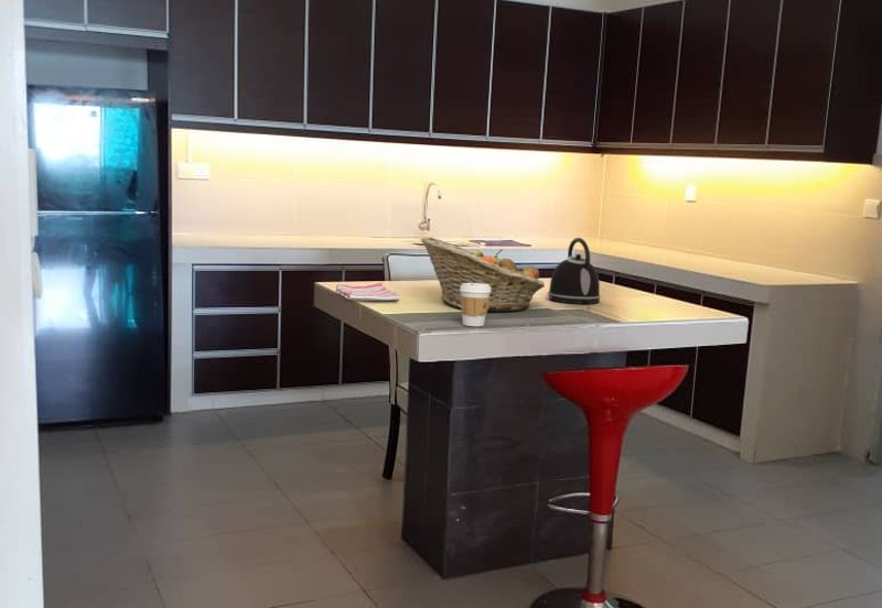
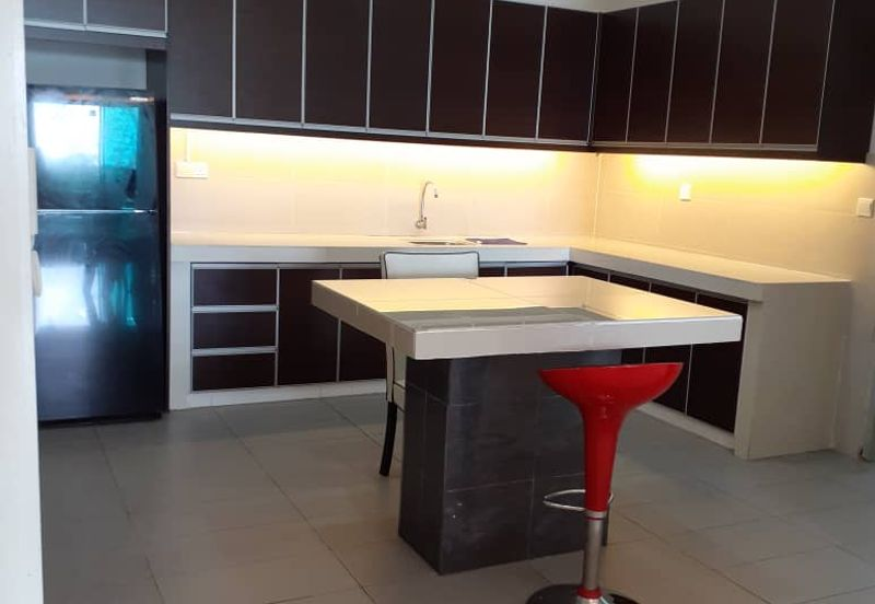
- coffee cup [460,283,491,327]
- fruit basket [419,236,546,313]
- kettle [547,237,602,305]
- dish towel [335,282,400,302]
